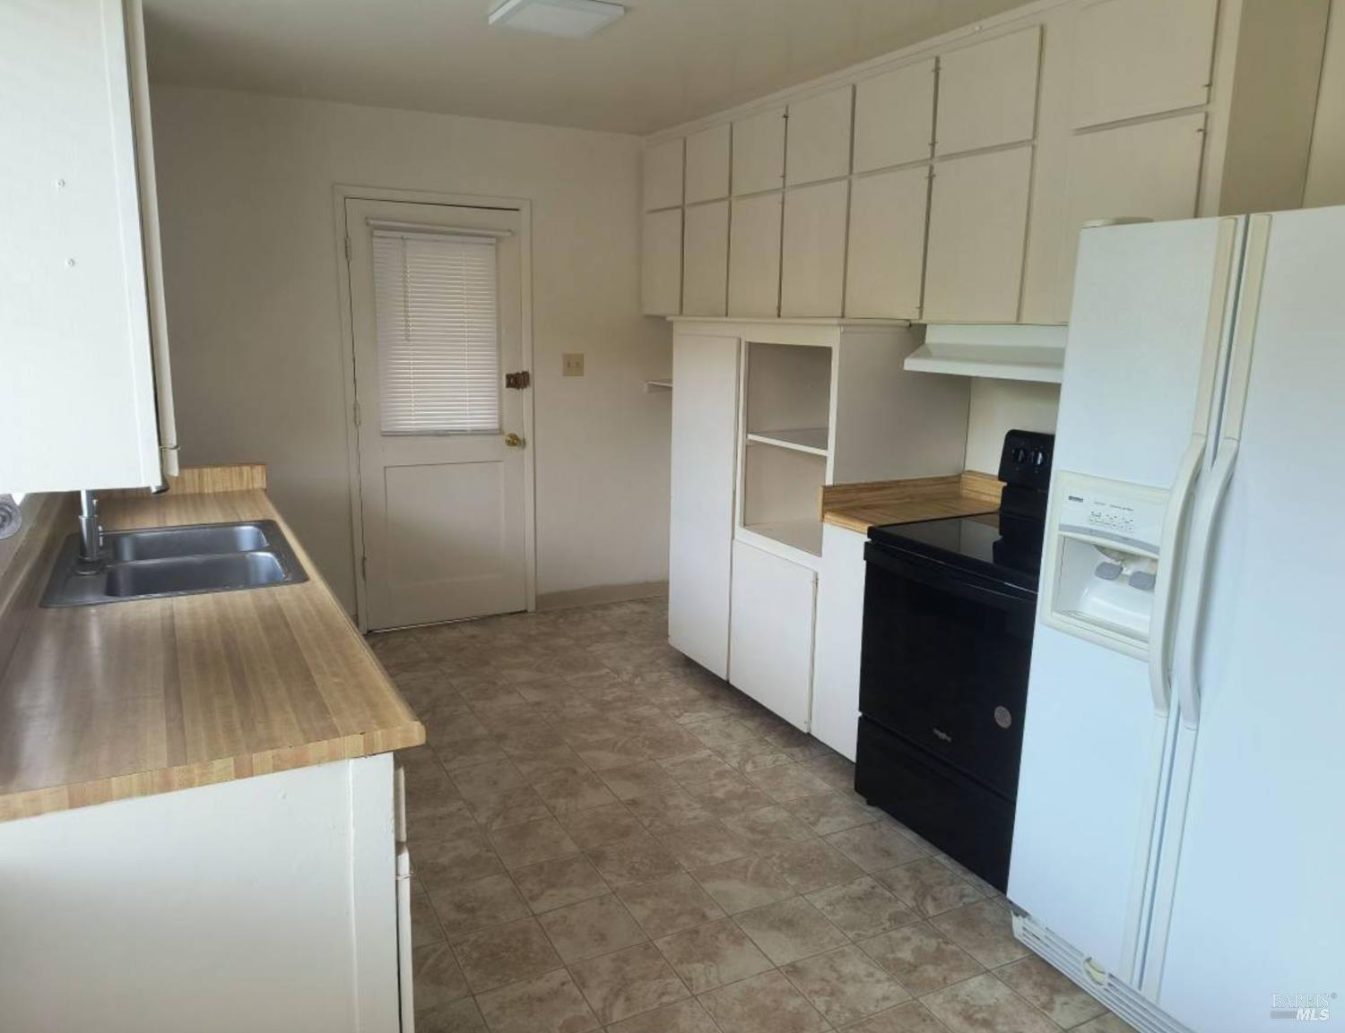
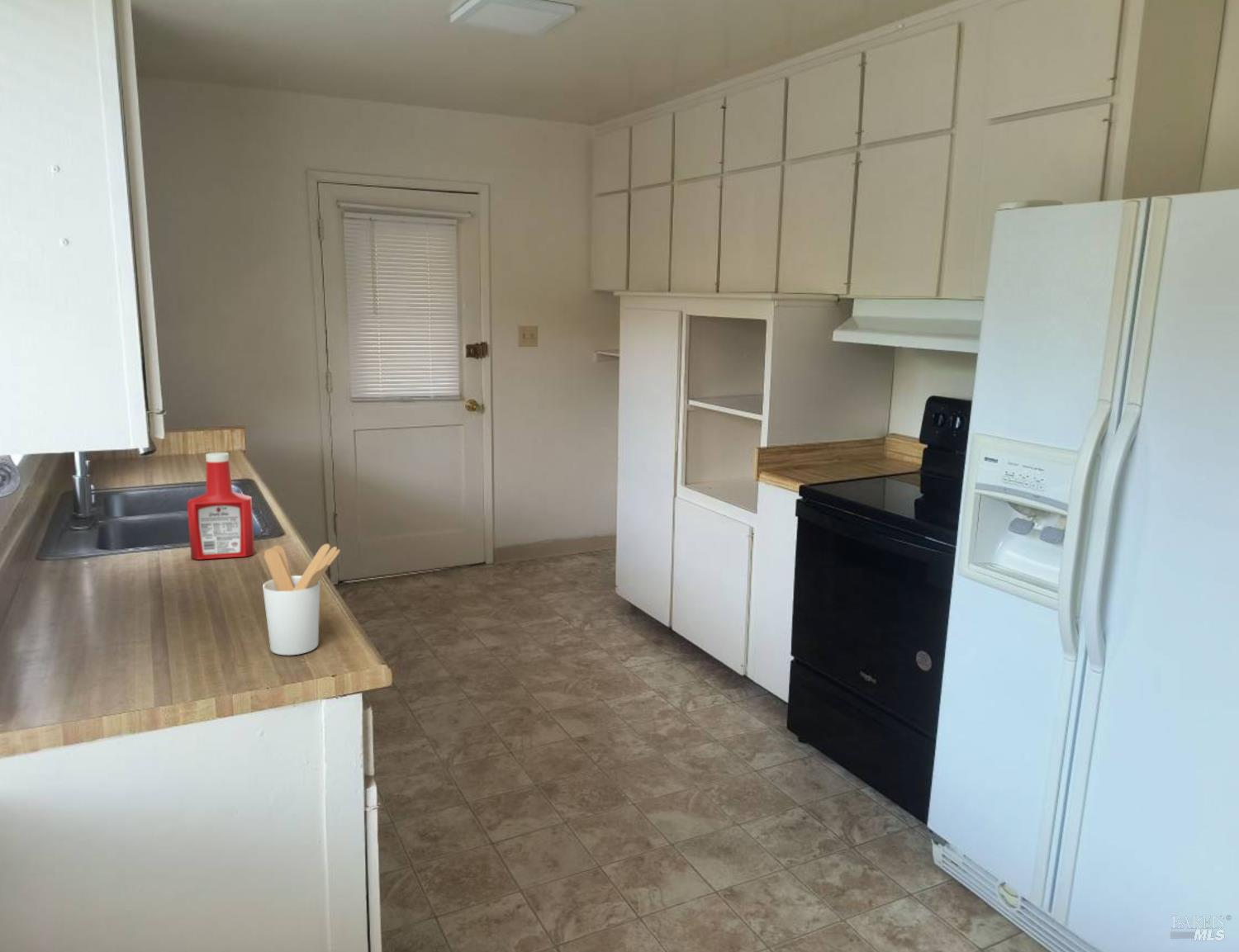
+ soap bottle [187,452,255,561]
+ utensil holder [262,543,341,656]
